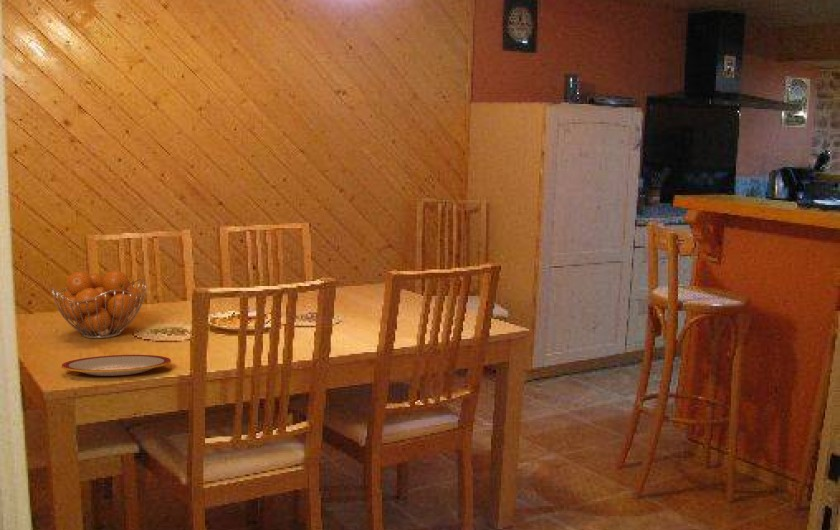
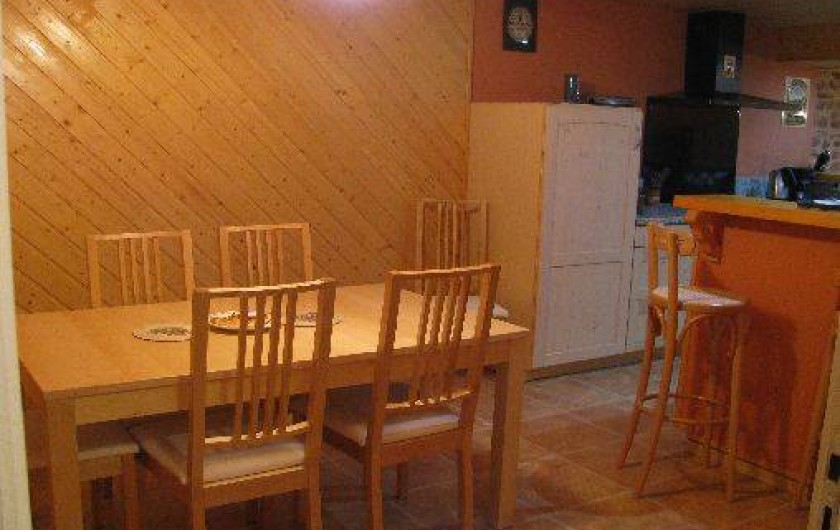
- plate [61,354,172,377]
- fruit basket [50,269,147,339]
